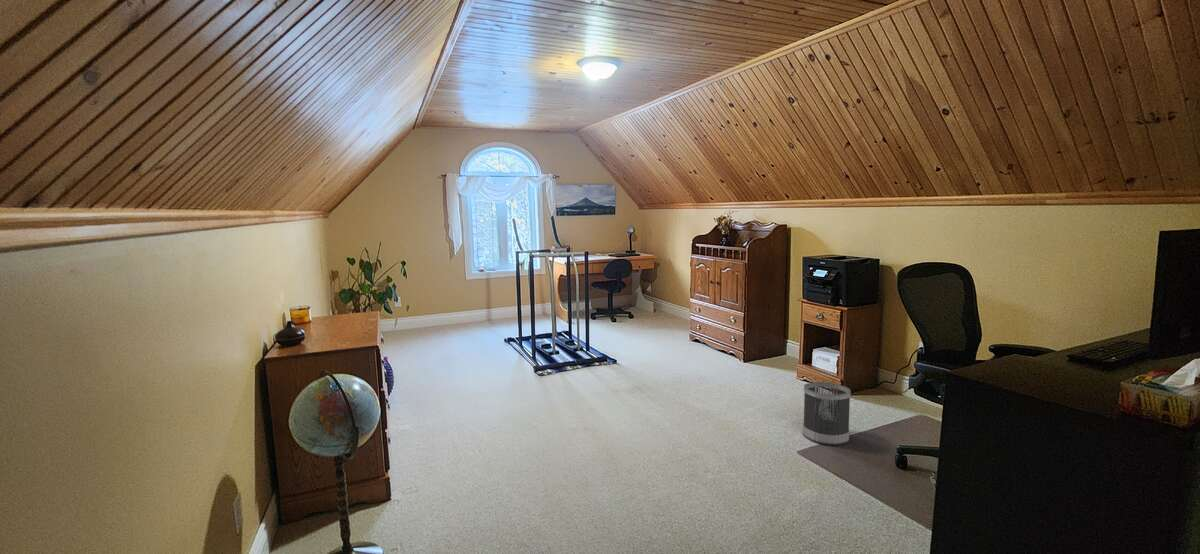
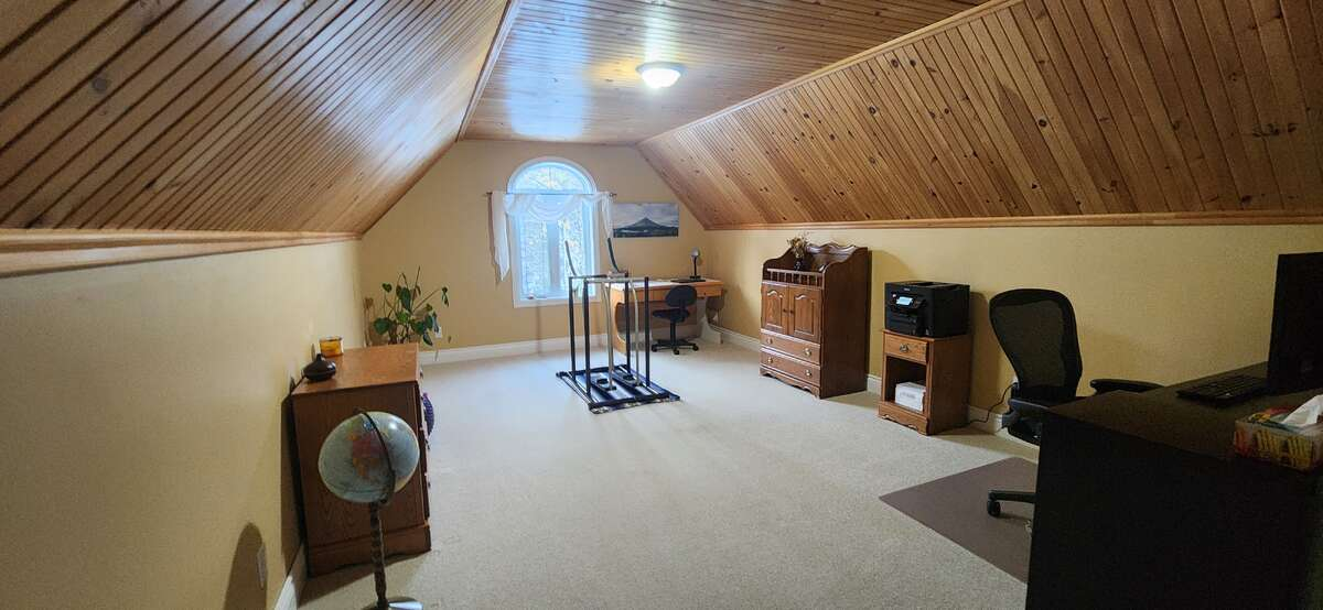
- wastebasket [802,381,852,446]
